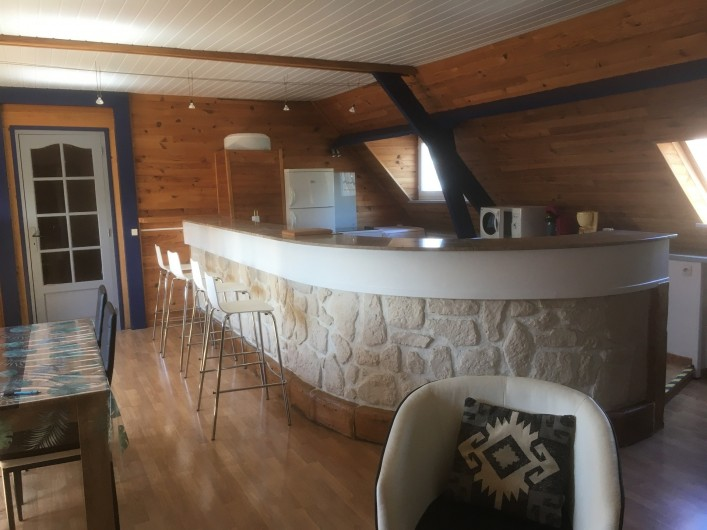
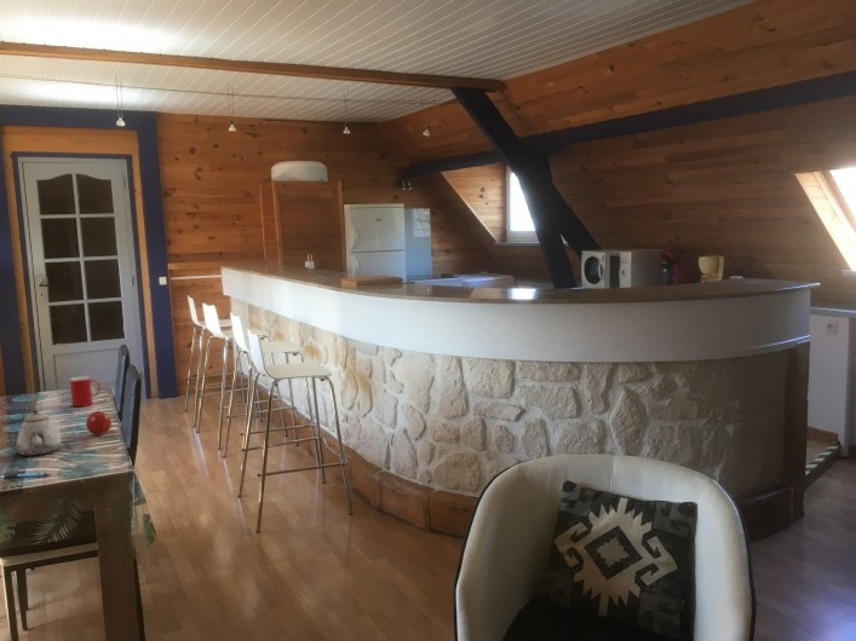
+ cup [68,375,102,408]
+ fruit [85,410,113,437]
+ teapot [15,410,62,457]
